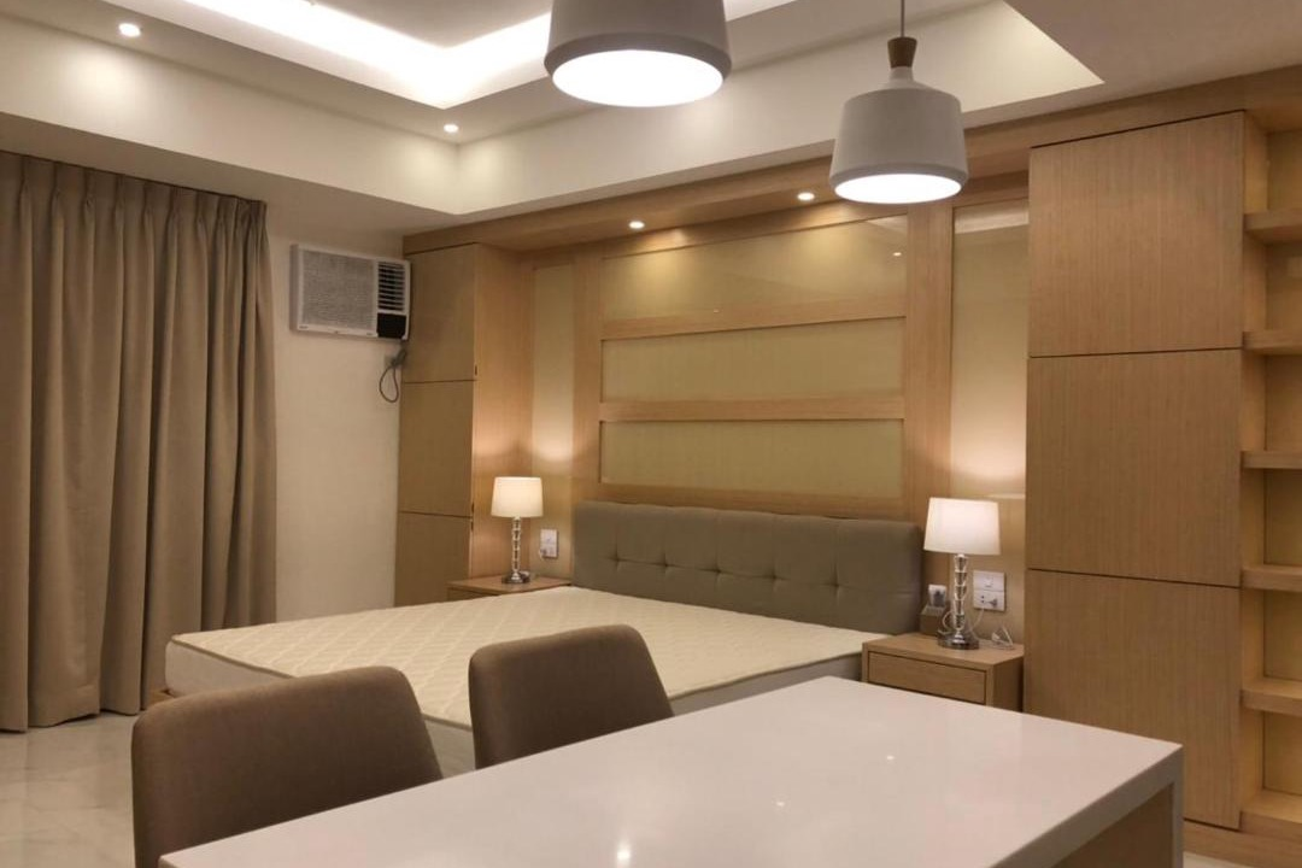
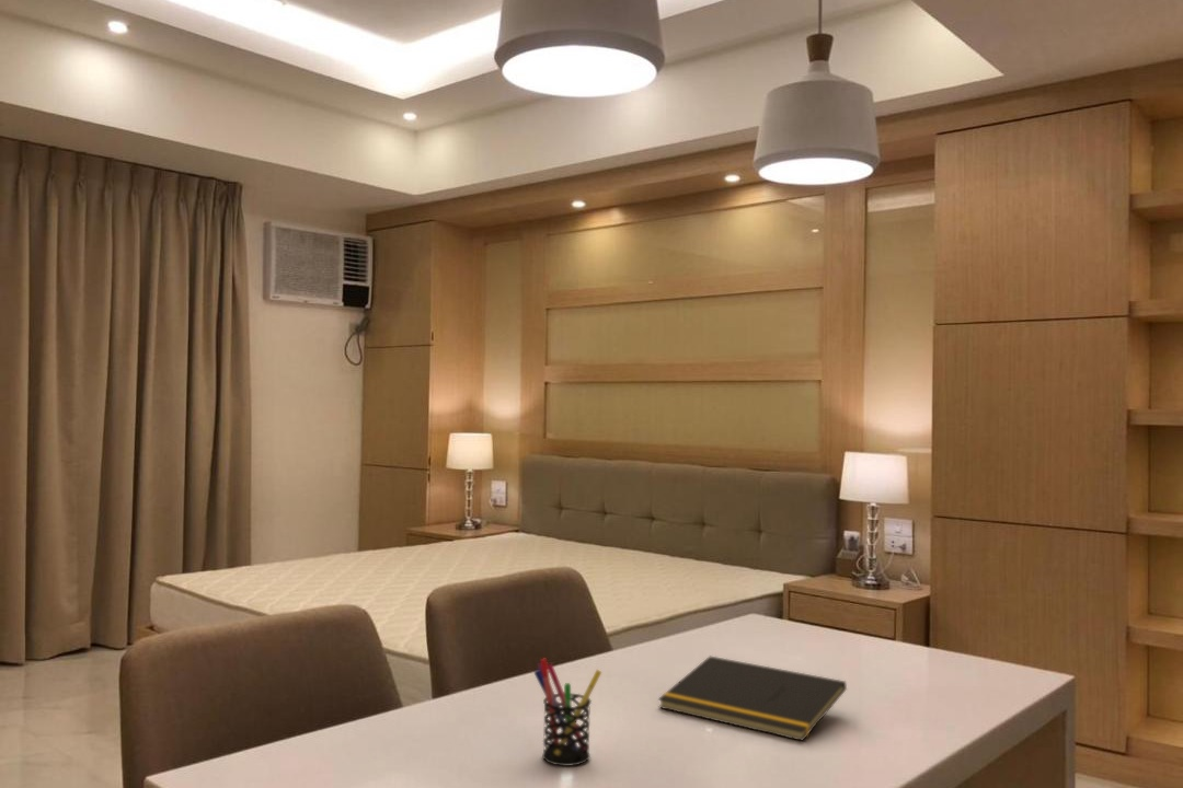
+ pen holder [532,658,602,767]
+ notepad [657,656,848,742]
